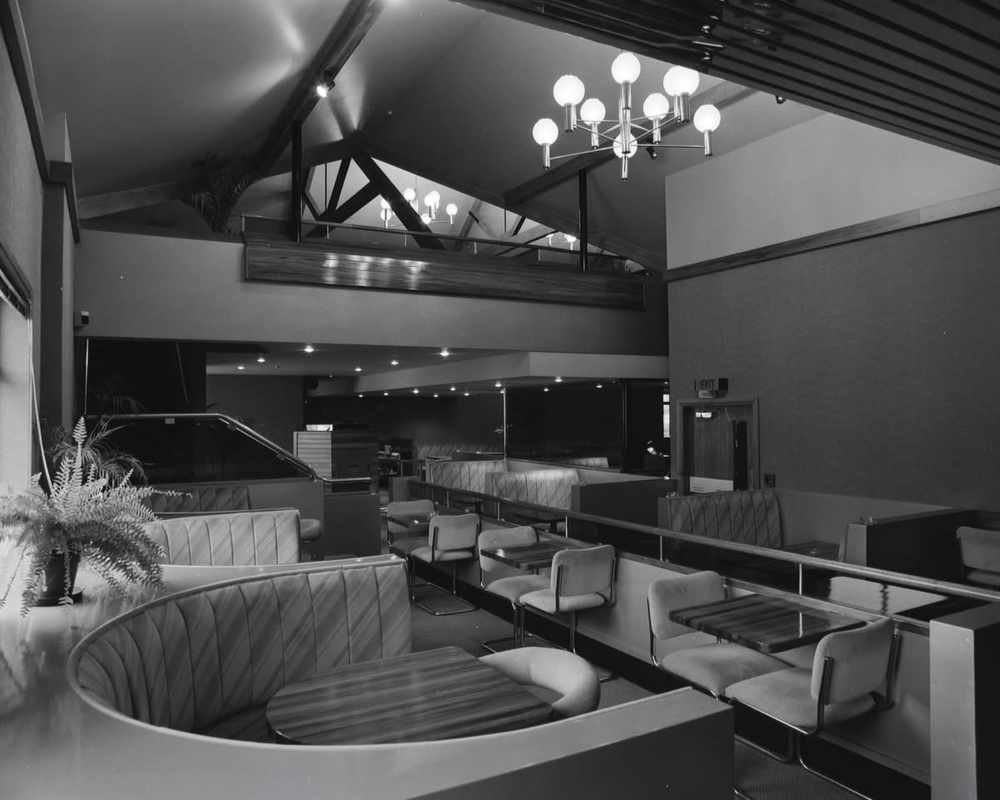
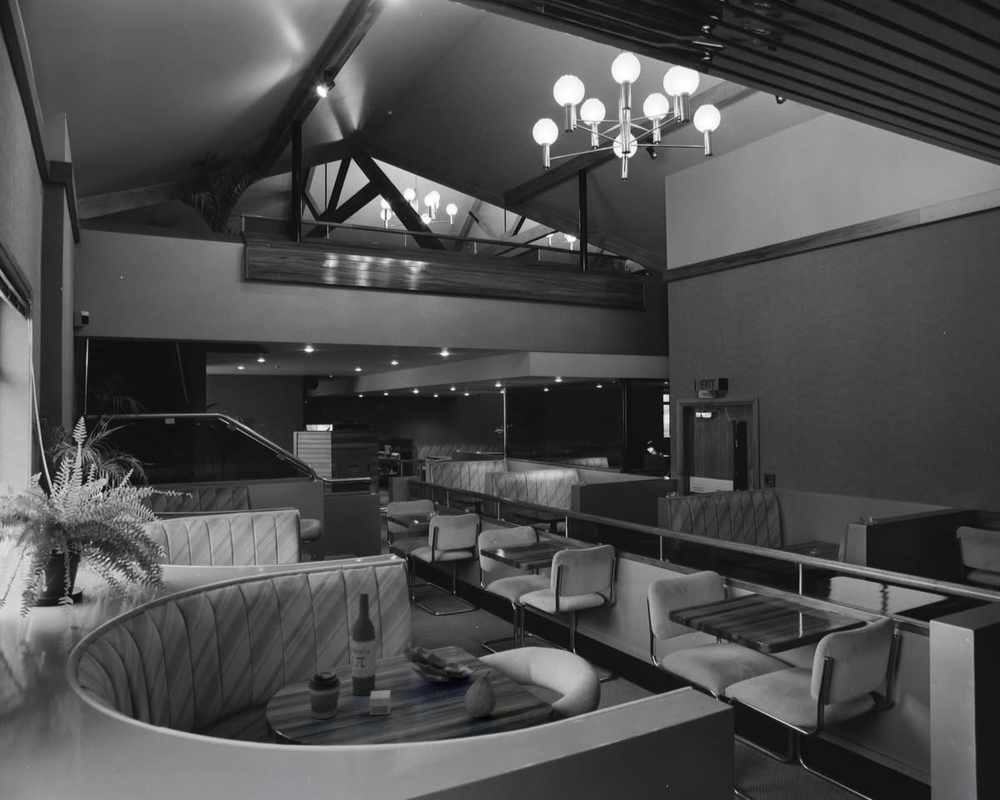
+ wine bottle [351,591,377,696]
+ coffee cup [307,670,342,720]
+ small box [369,689,392,716]
+ fruit [463,670,497,719]
+ decorative bowl [401,641,478,683]
